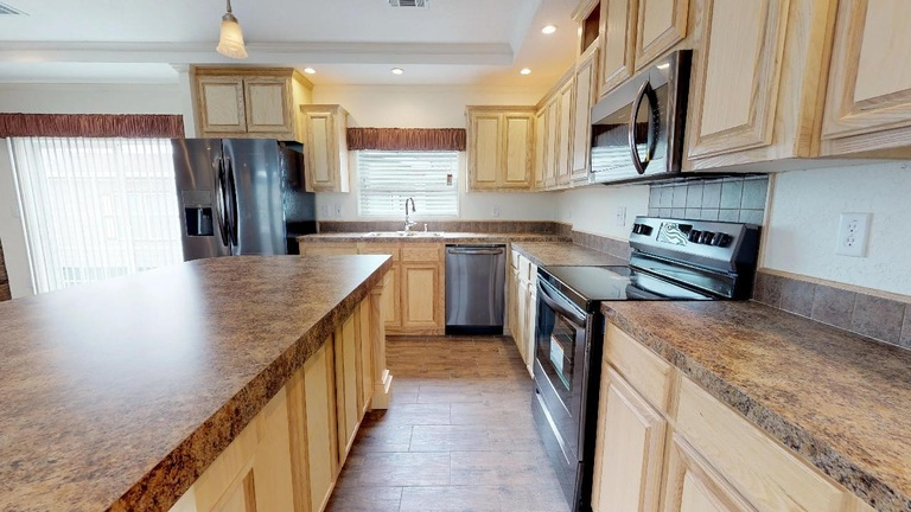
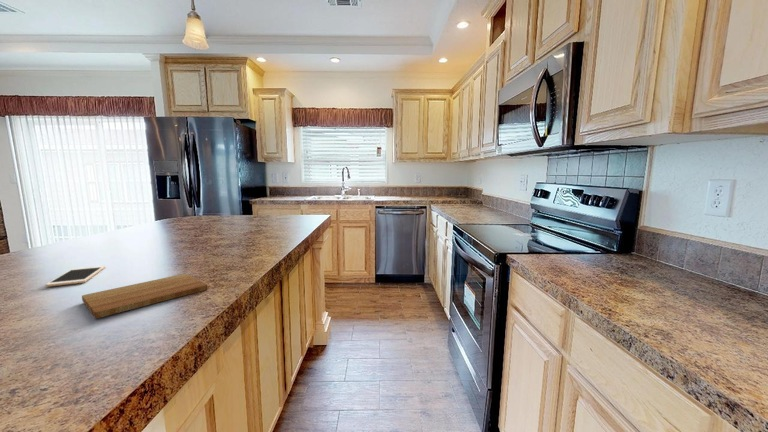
+ cutting board [81,273,209,319]
+ cell phone [44,265,106,288]
